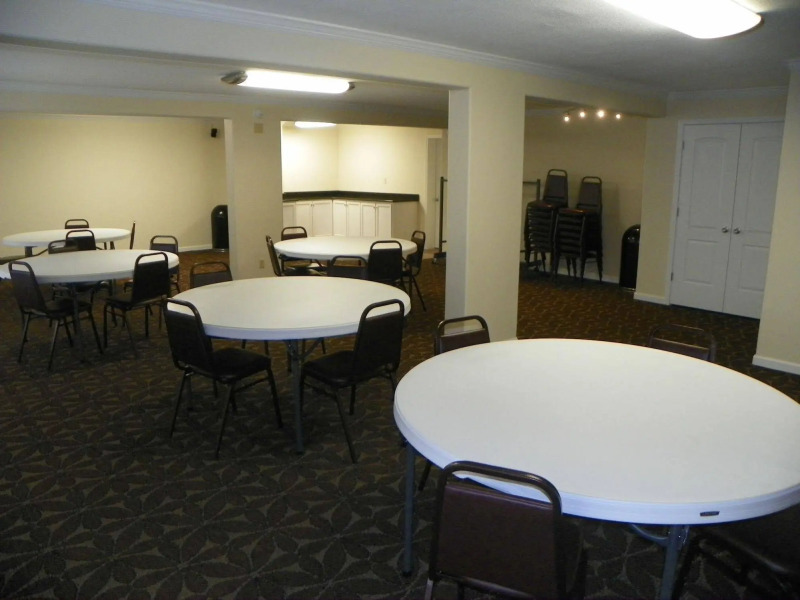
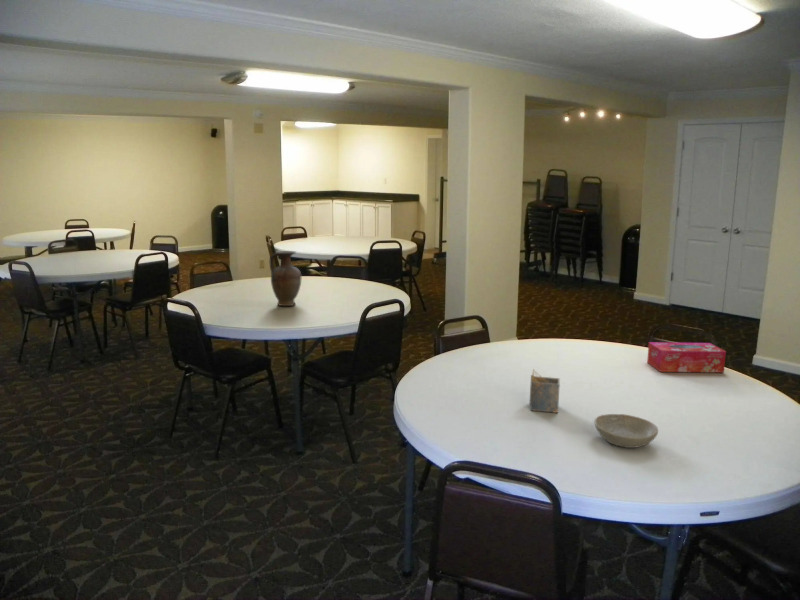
+ vase [269,250,302,307]
+ bowl [593,413,659,449]
+ napkin holder [529,368,561,414]
+ tissue box [646,341,727,374]
